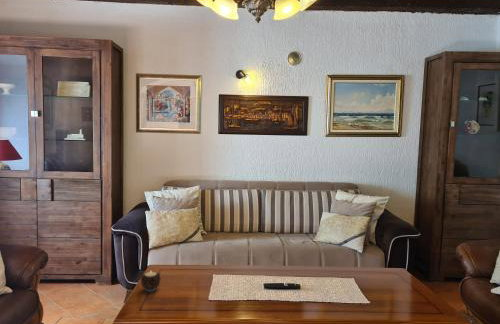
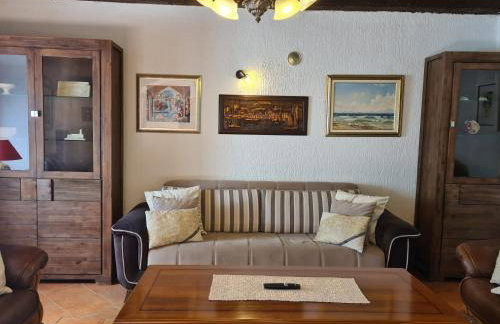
- candle [139,271,162,292]
